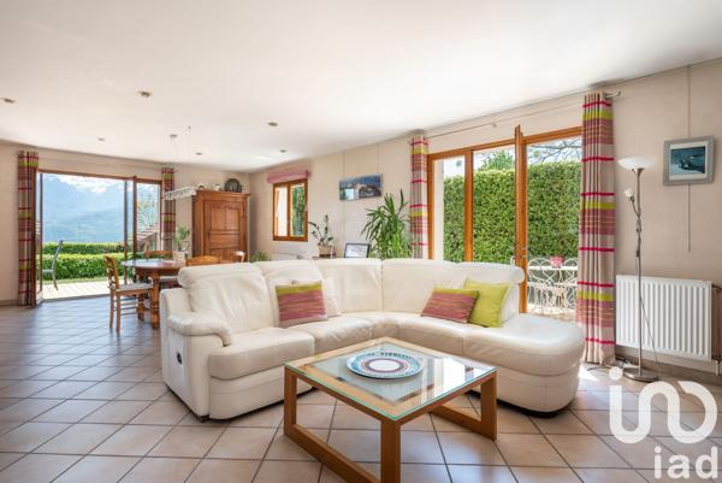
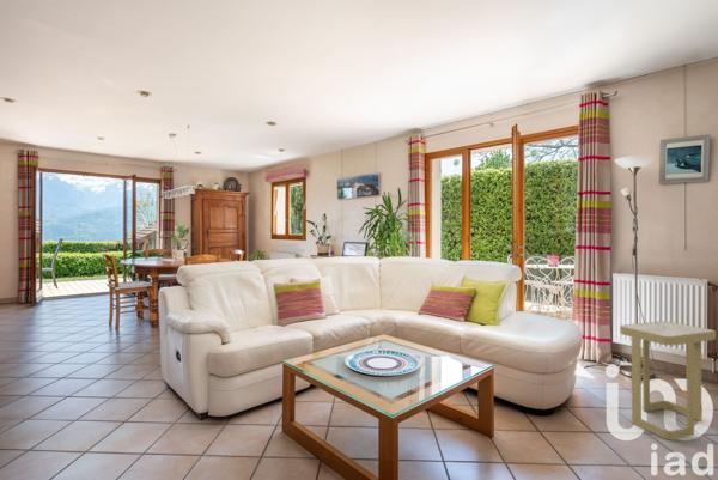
+ side table [619,320,717,442]
